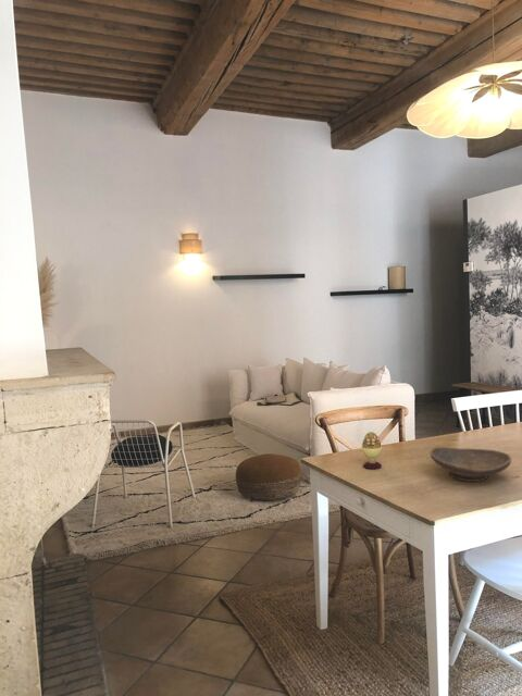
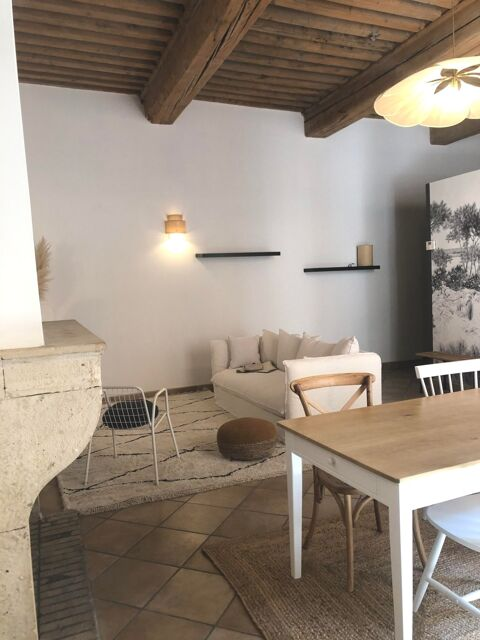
- decorative egg [360,431,383,470]
- decorative bowl [430,446,512,483]
